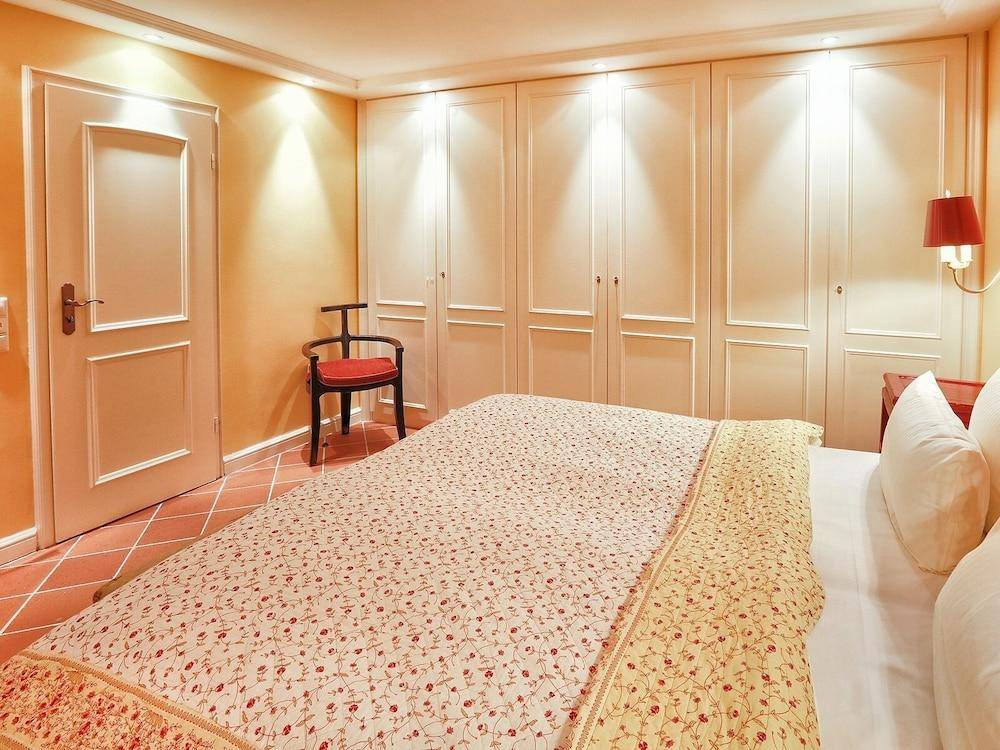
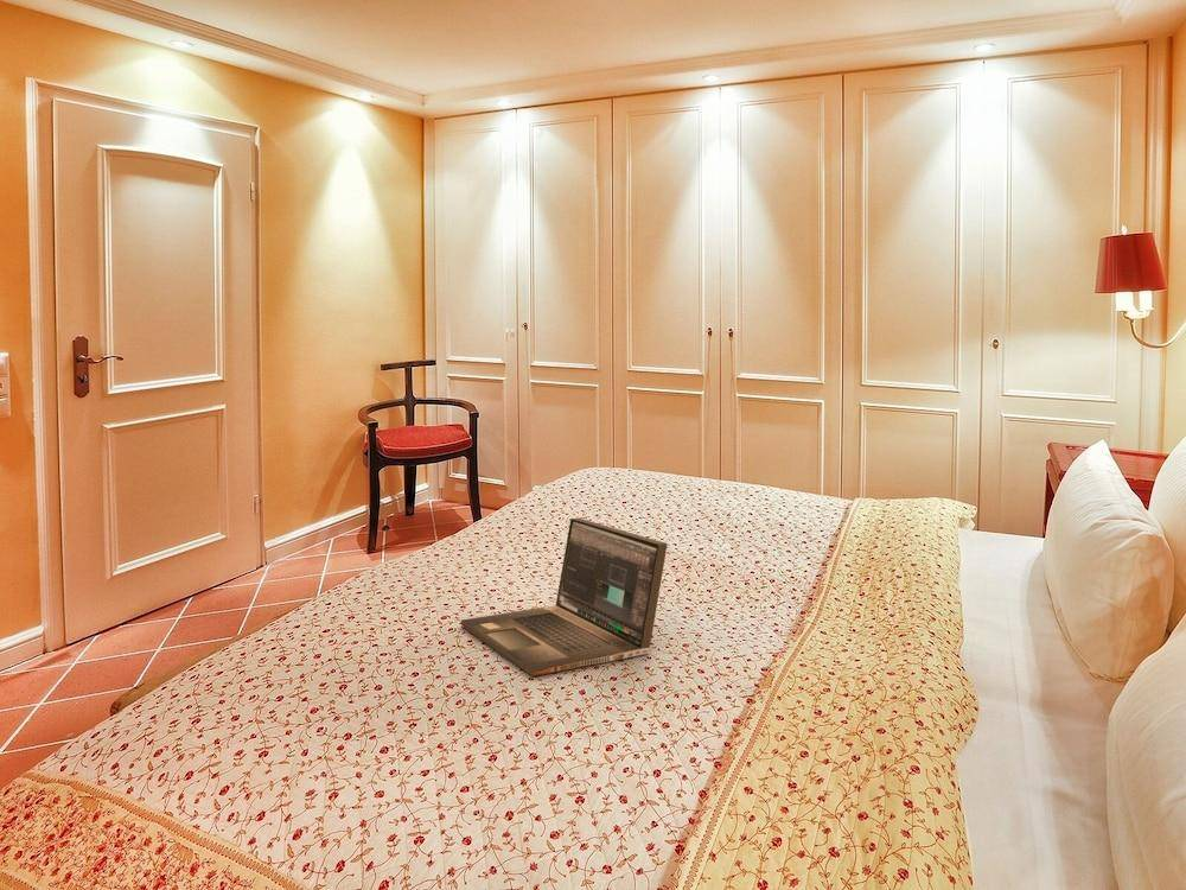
+ laptop [460,516,669,678]
